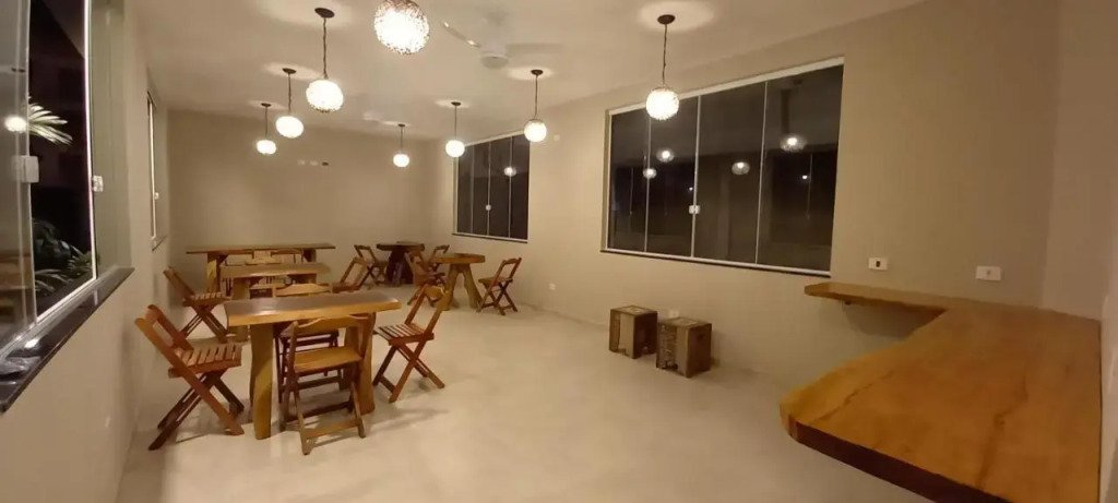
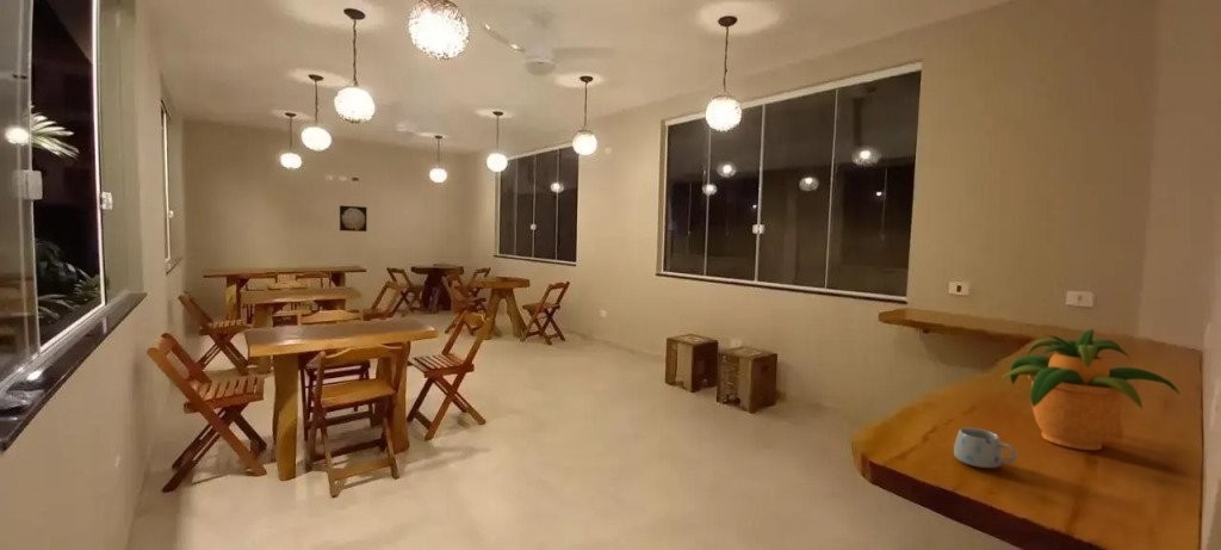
+ potted plant [1000,327,1182,451]
+ wall art [339,204,368,233]
+ mug [953,427,1018,469]
